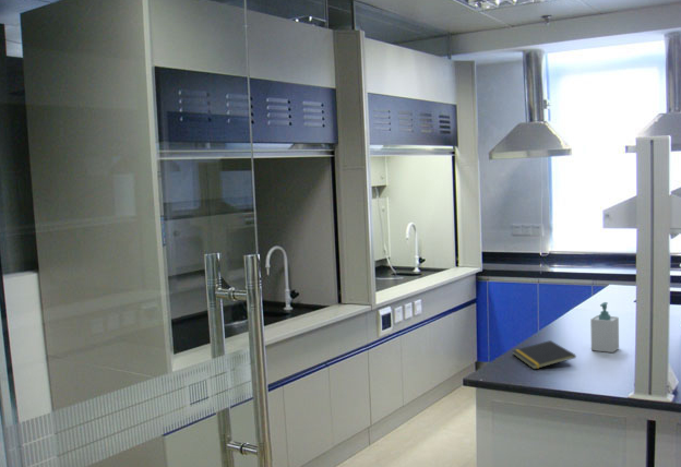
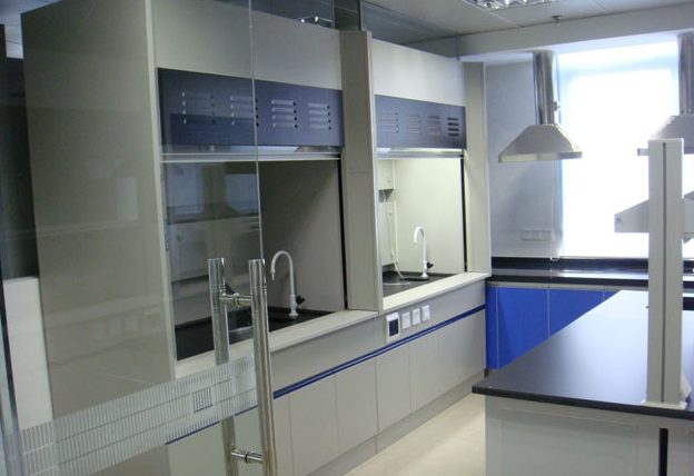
- notepad [512,339,577,370]
- soap bottle [589,301,620,354]
